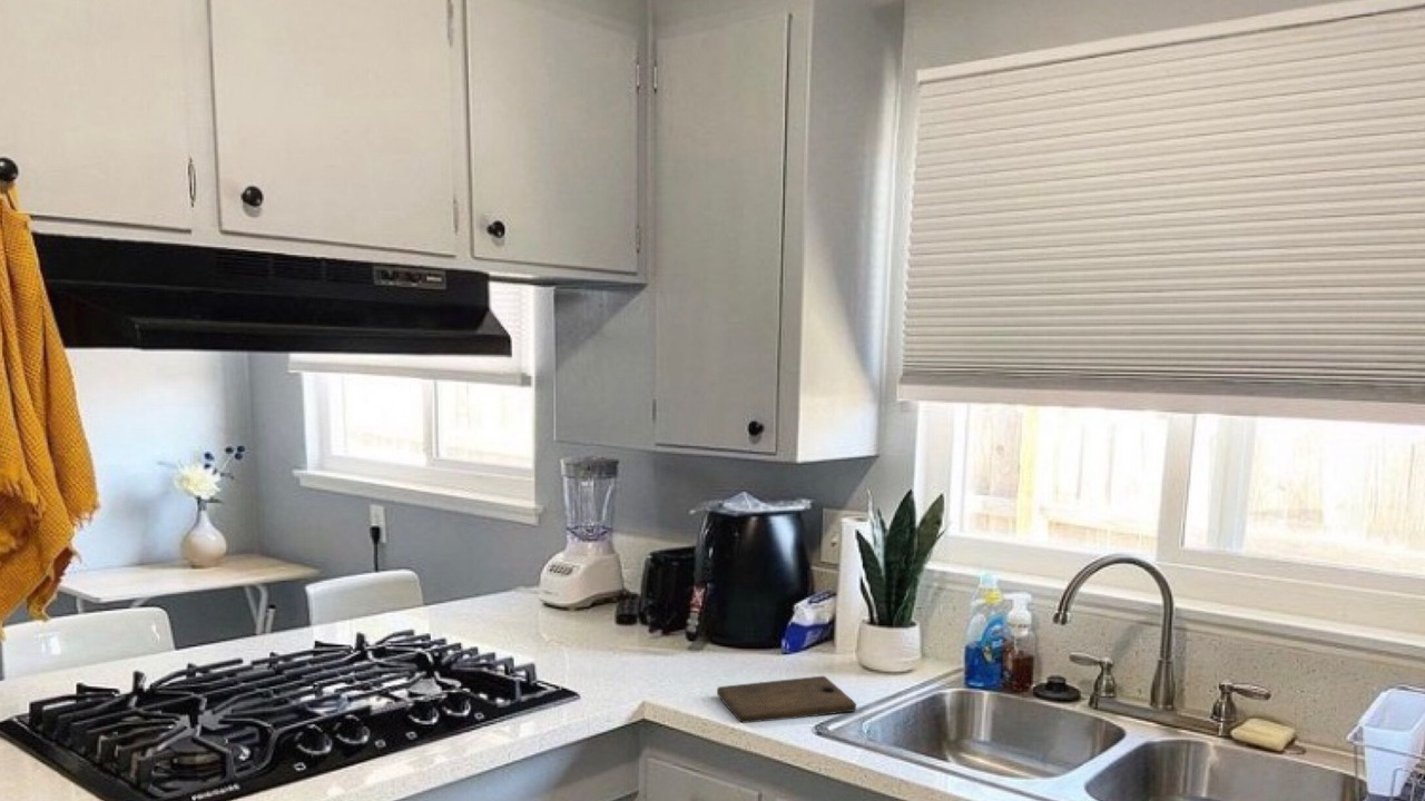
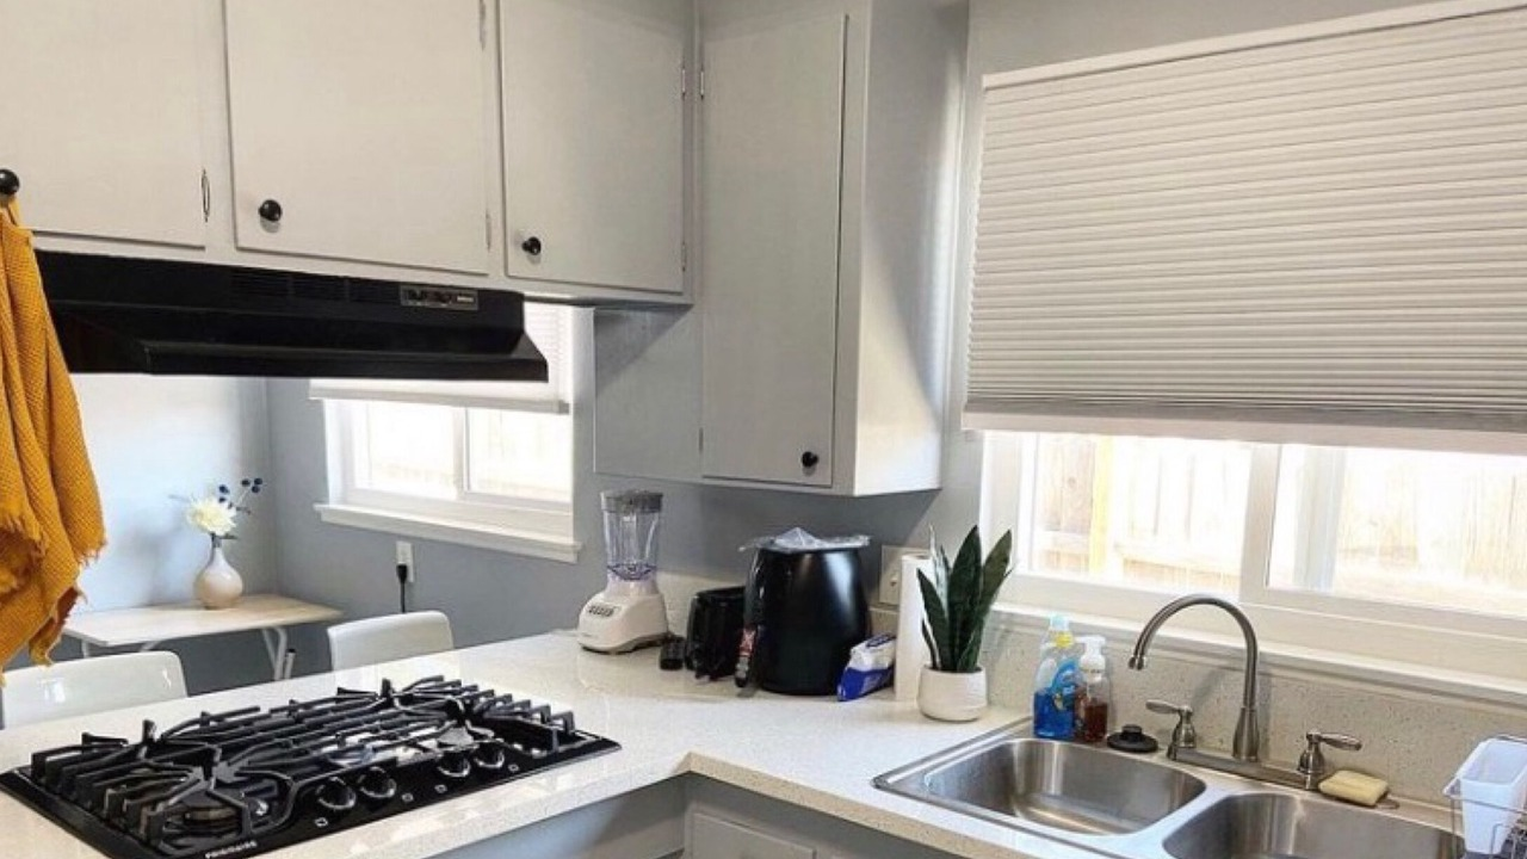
- cutting board [716,675,857,724]
